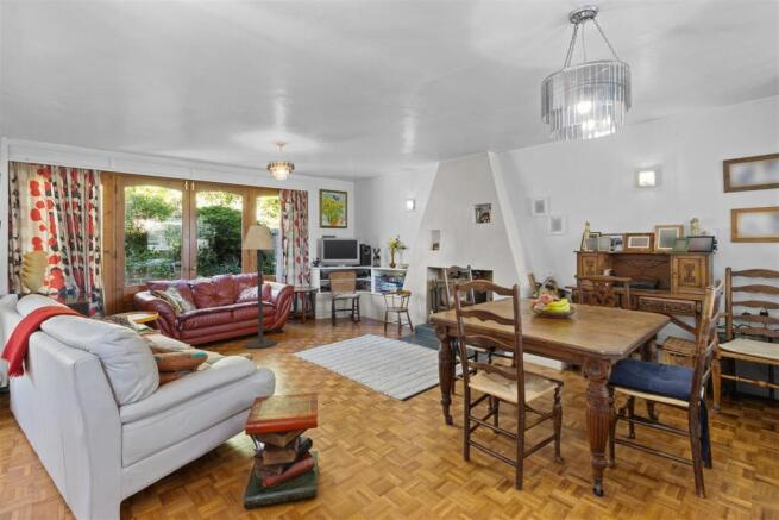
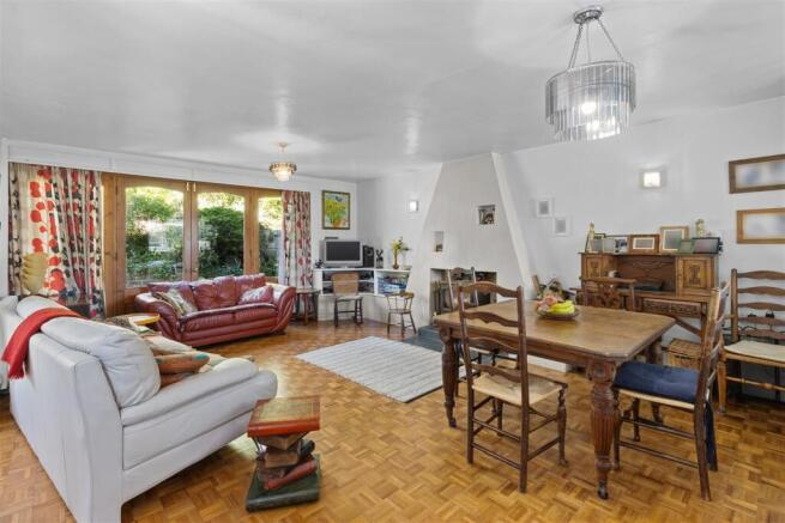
- floor lamp [241,224,278,350]
